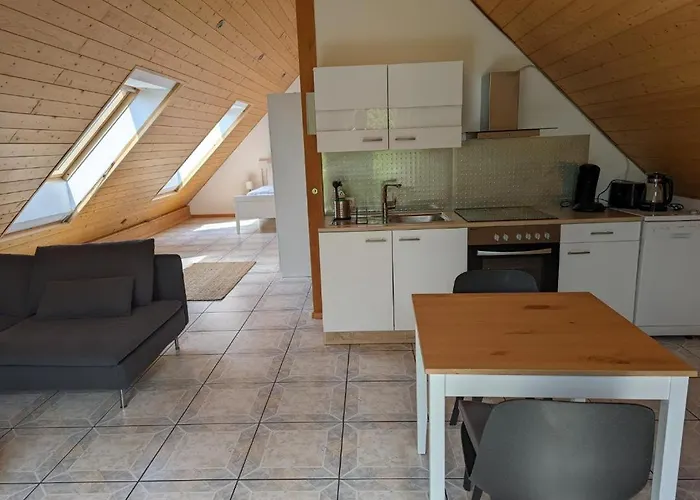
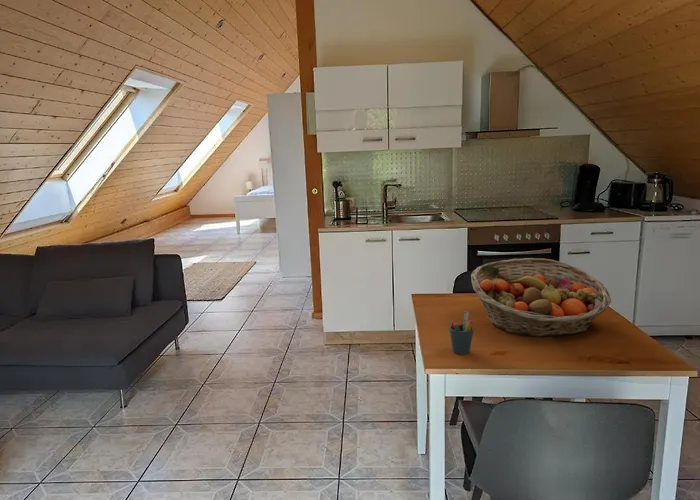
+ fruit basket [470,257,612,338]
+ pen holder [448,310,475,355]
